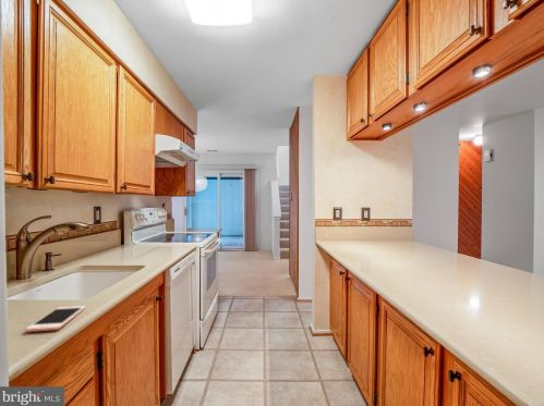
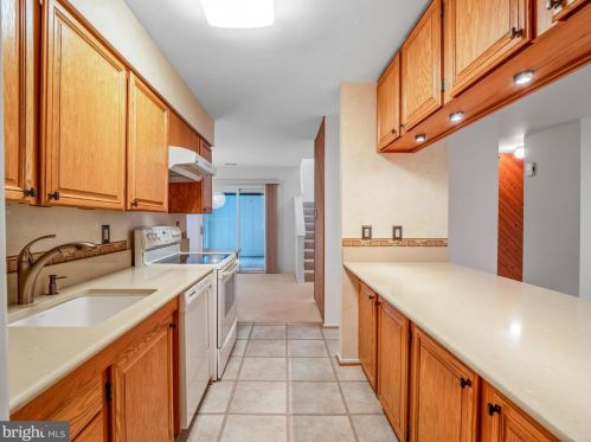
- cell phone [24,305,86,333]
